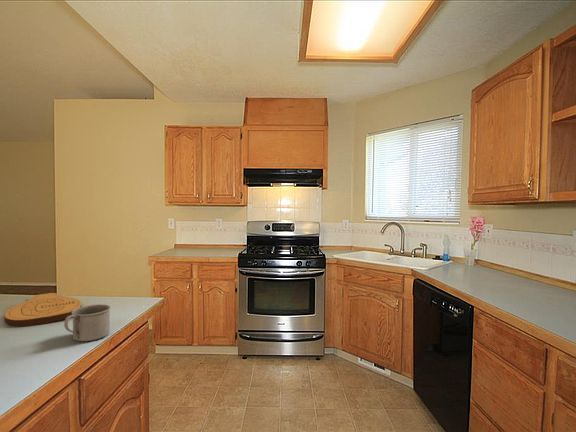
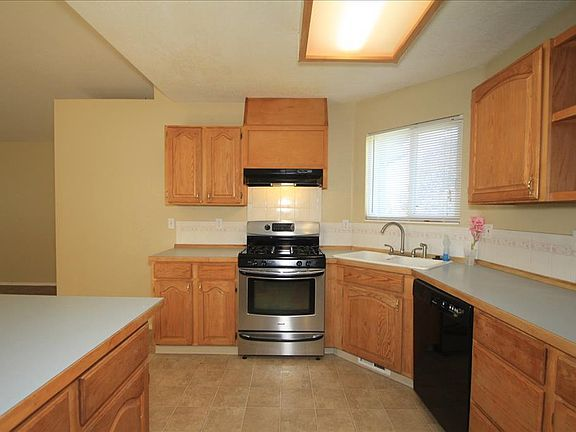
- key chain [3,292,83,327]
- mug [63,303,112,342]
